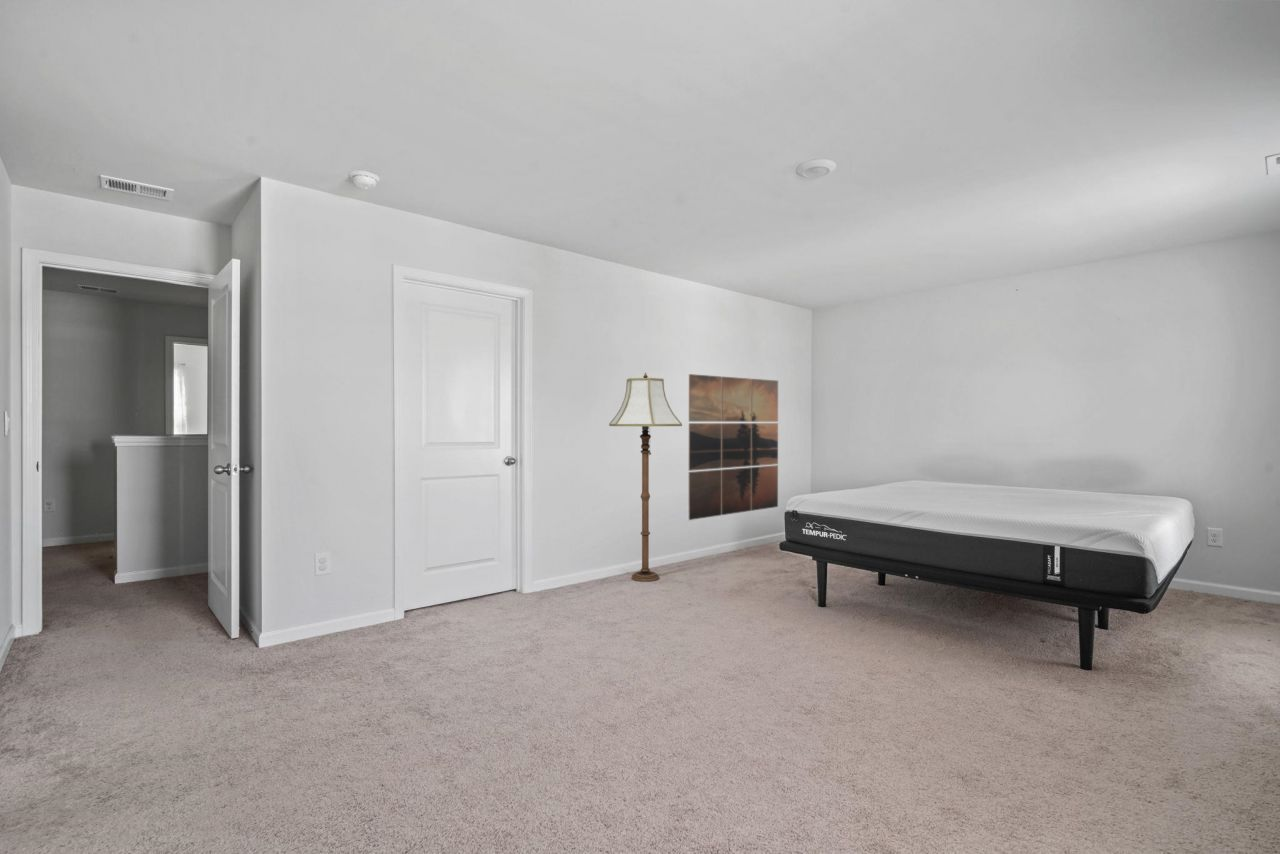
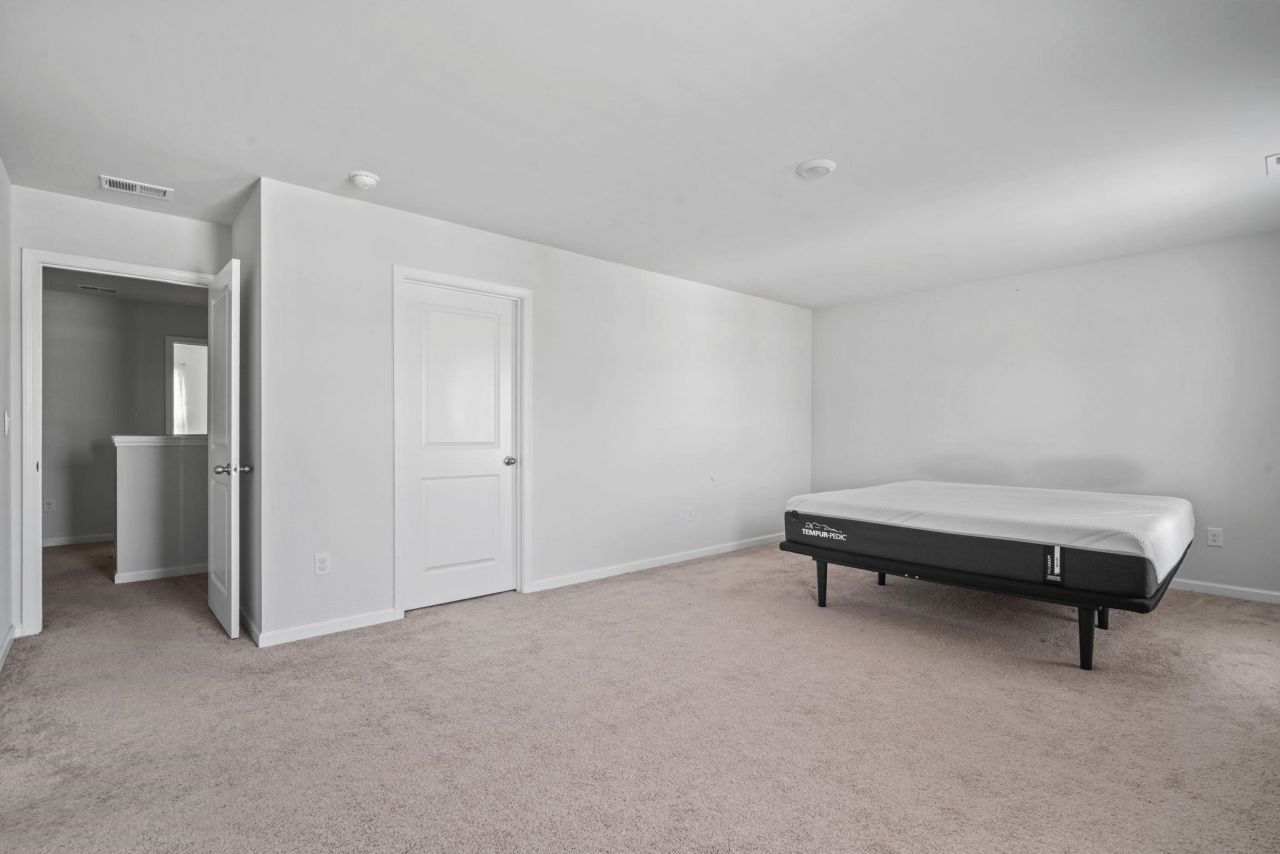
- floor lamp [608,371,683,583]
- wall art [688,373,779,521]
